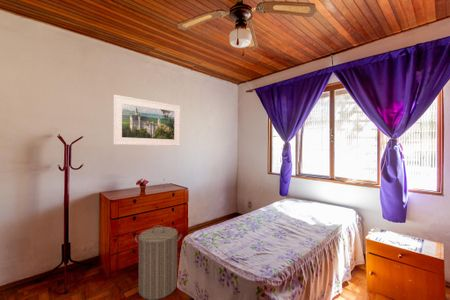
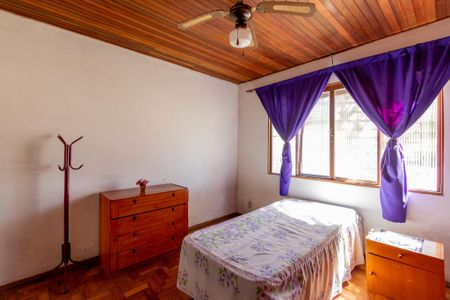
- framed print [112,94,181,147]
- laundry hamper [134,224,183,300]
